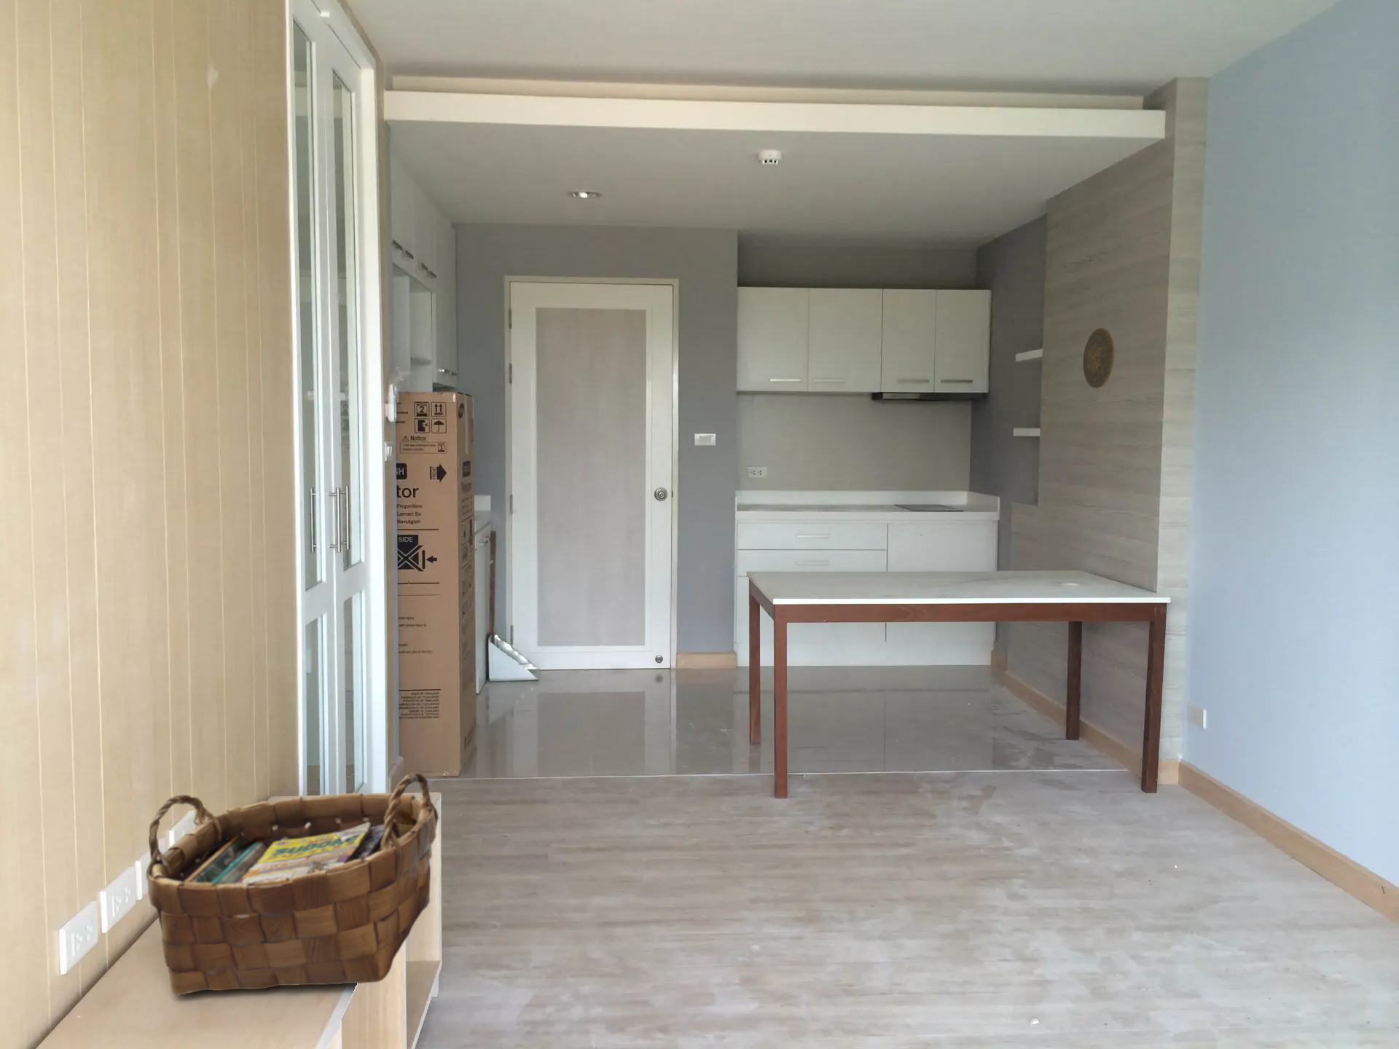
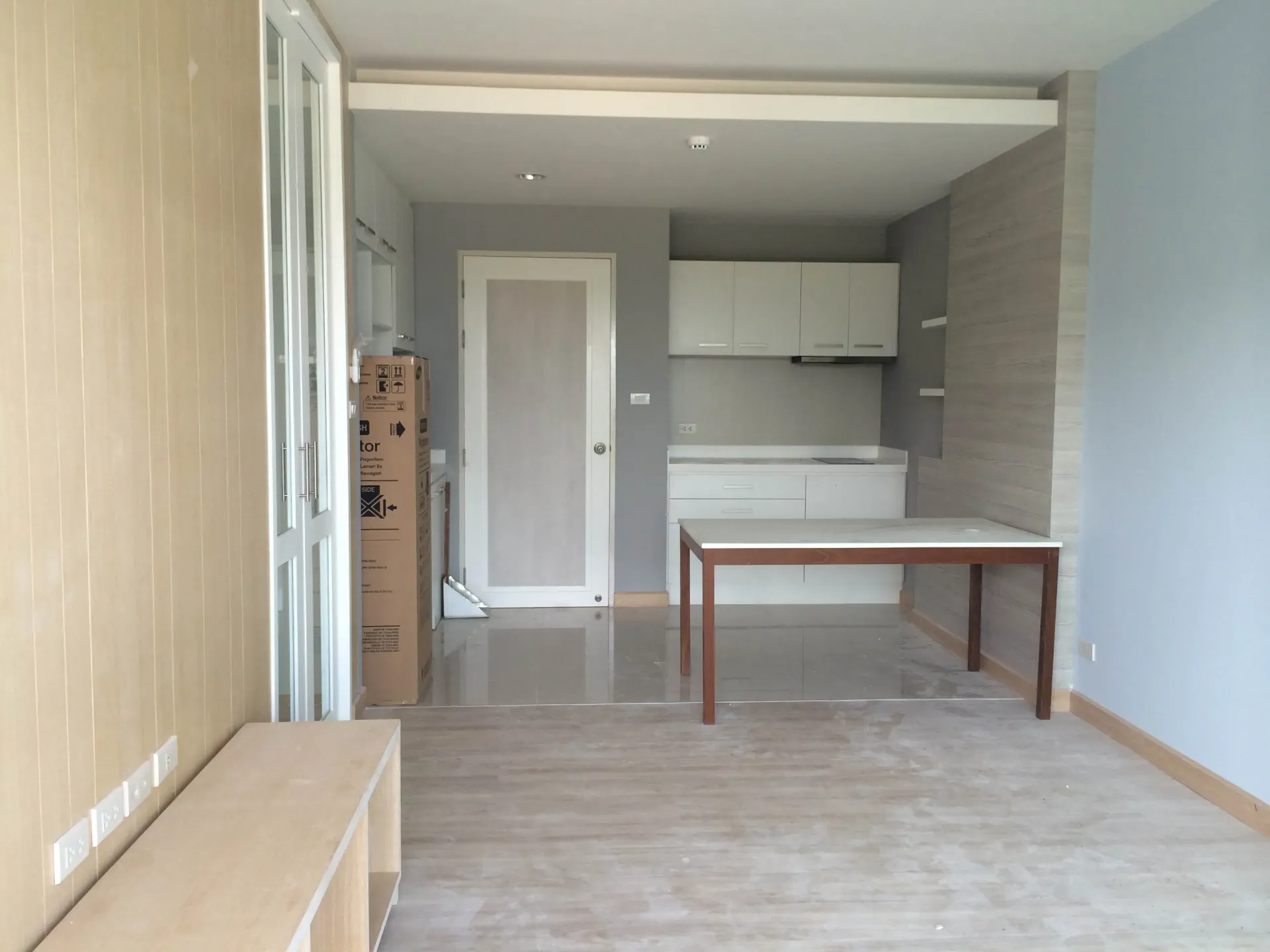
- decorative plate [1082,327,1115,389]
- woven basket [145,772,440,996]
